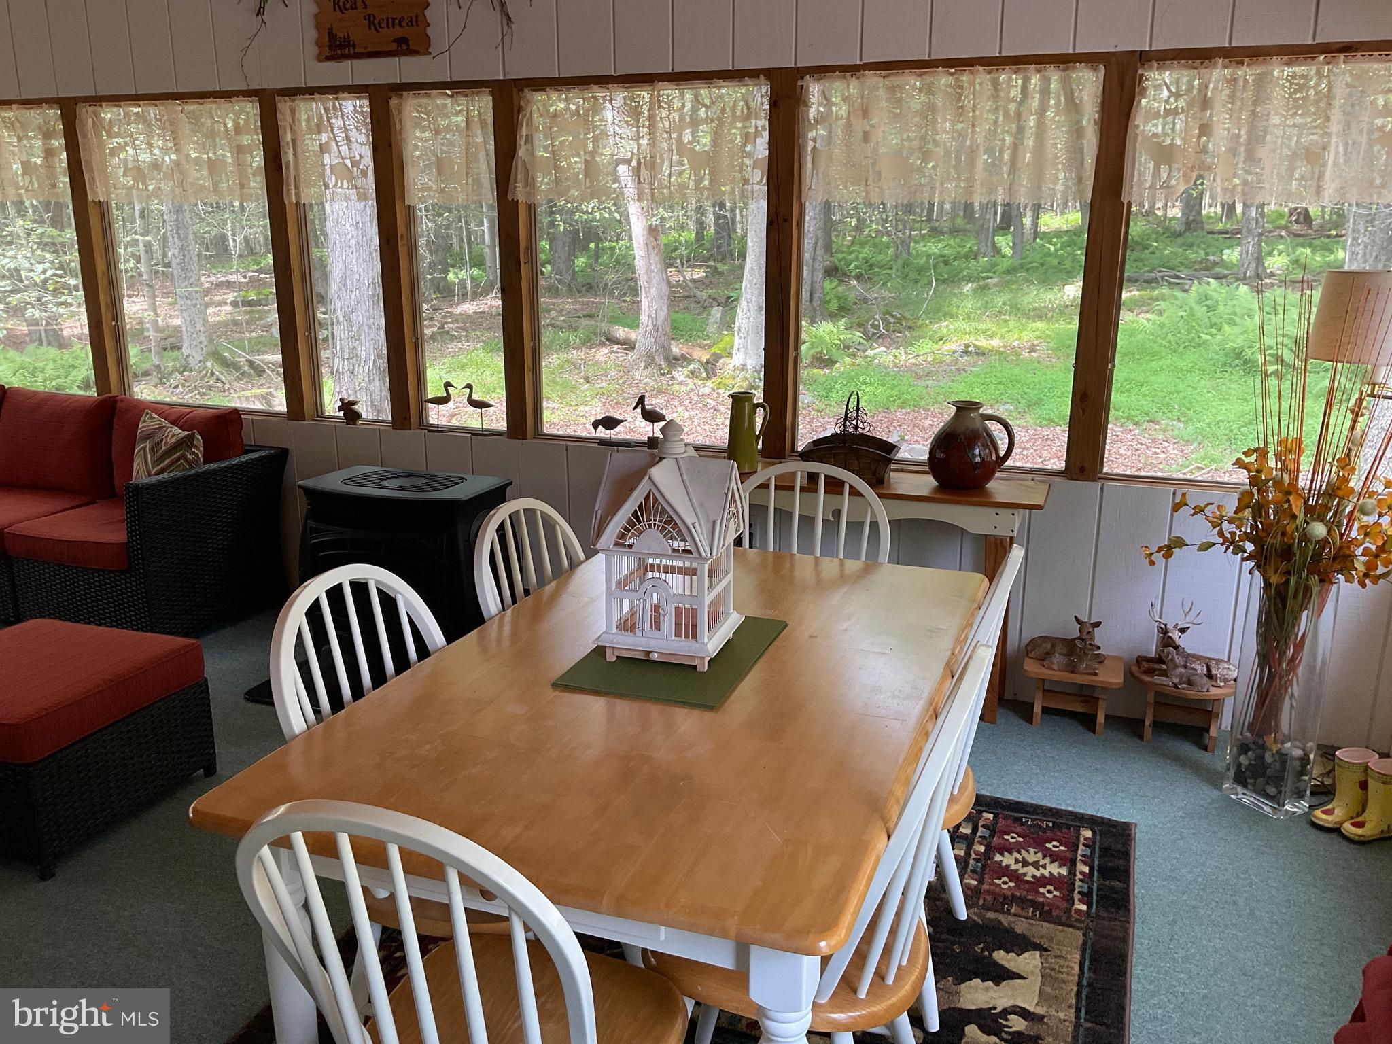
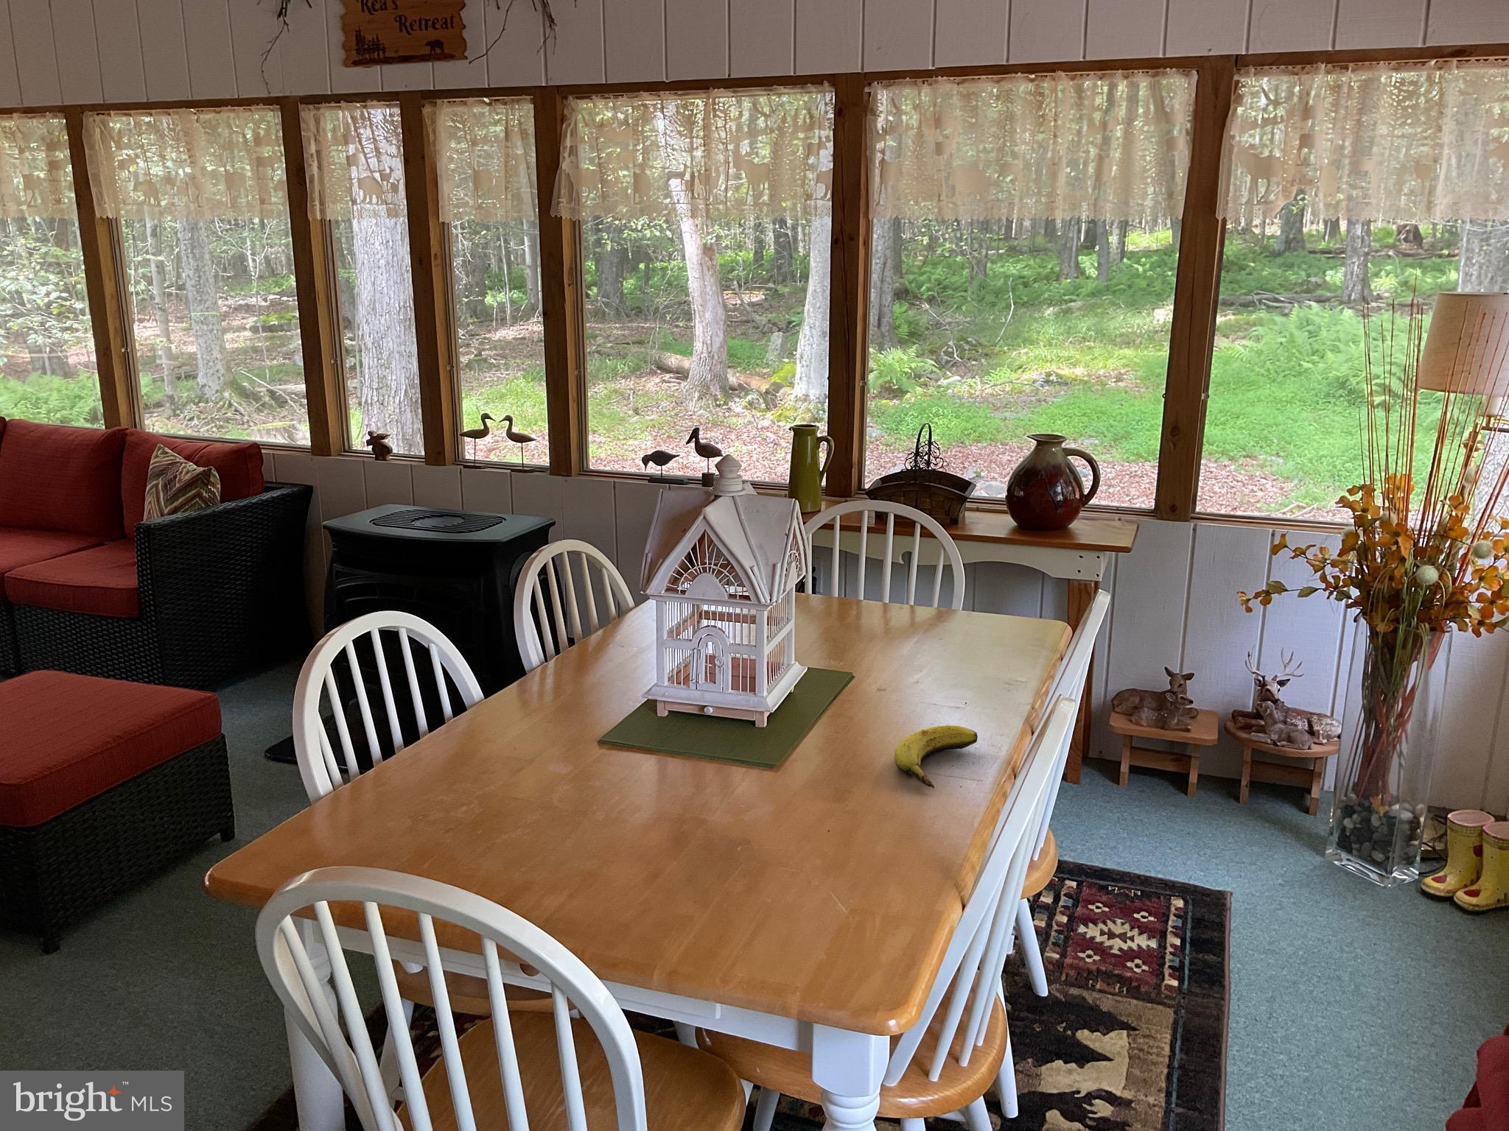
+ banana [894,725,979,789]
